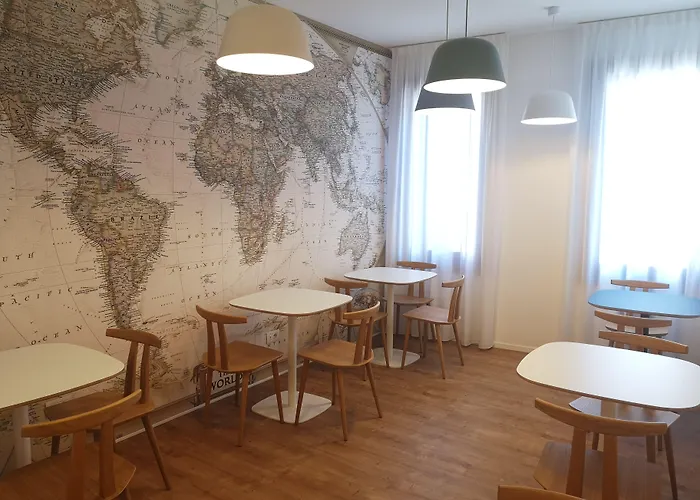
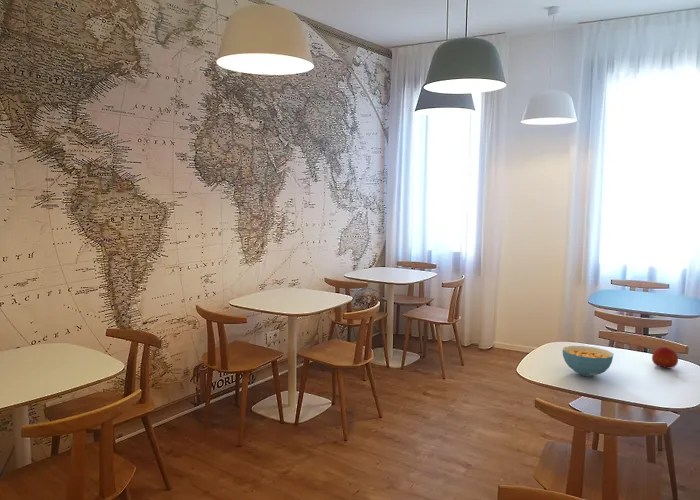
+ cereal bowl [561,345,614,378]
+ fruit [651,346,679,370]
